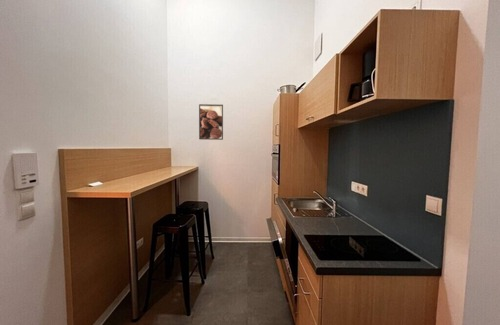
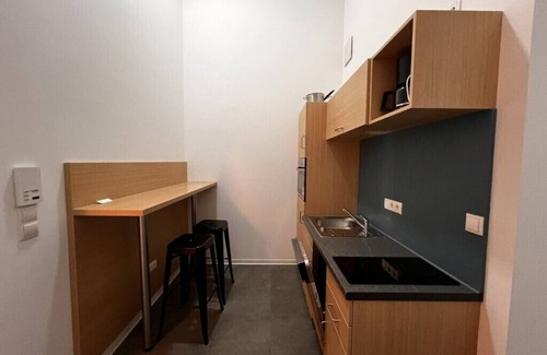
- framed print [198,103,224,141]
